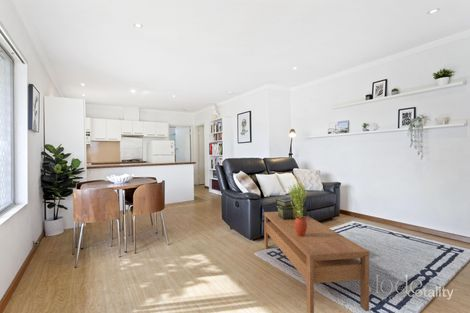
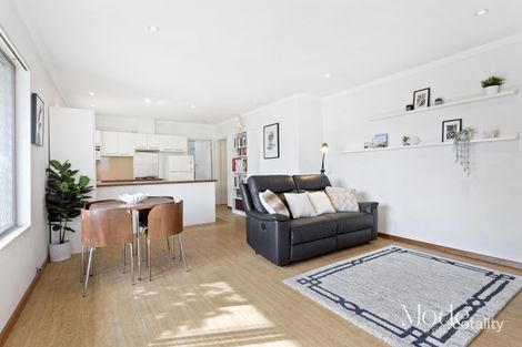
- potted plant [287,179,308,236]
- stack of books [275,195,308,219]
- coffee table [263,211,371,313]
